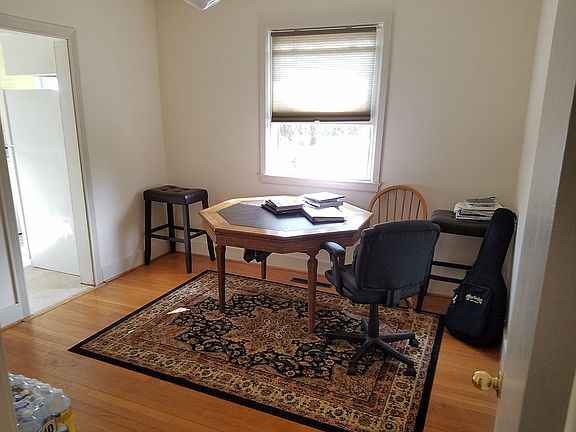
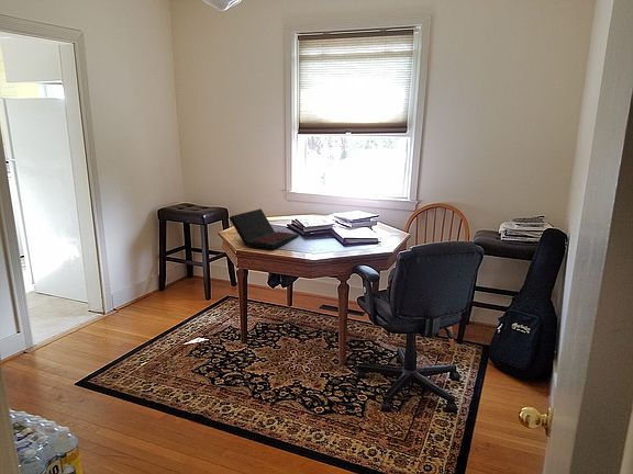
+ laptop [229,207,300,250]
